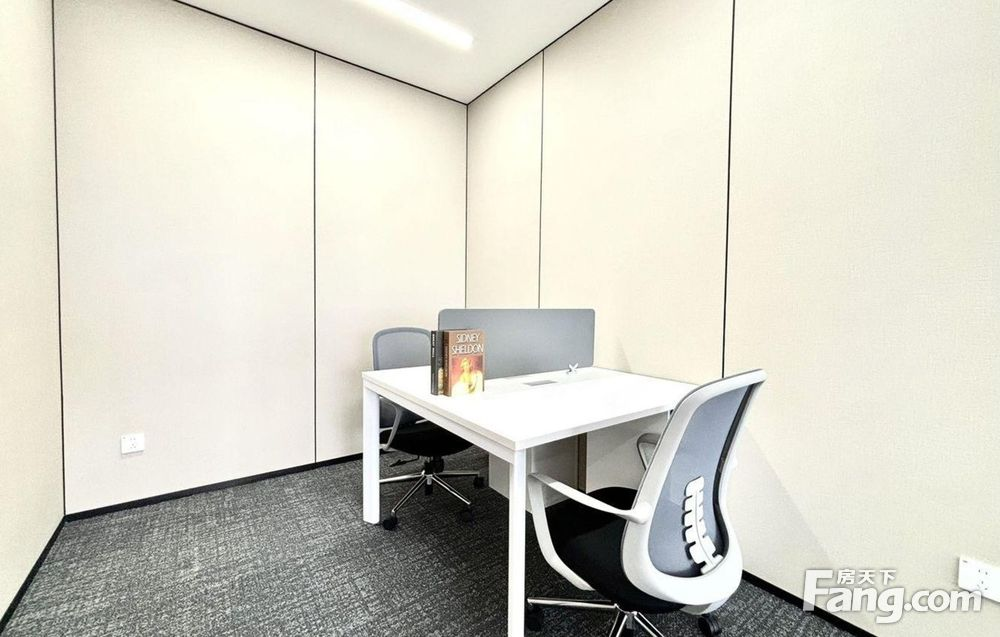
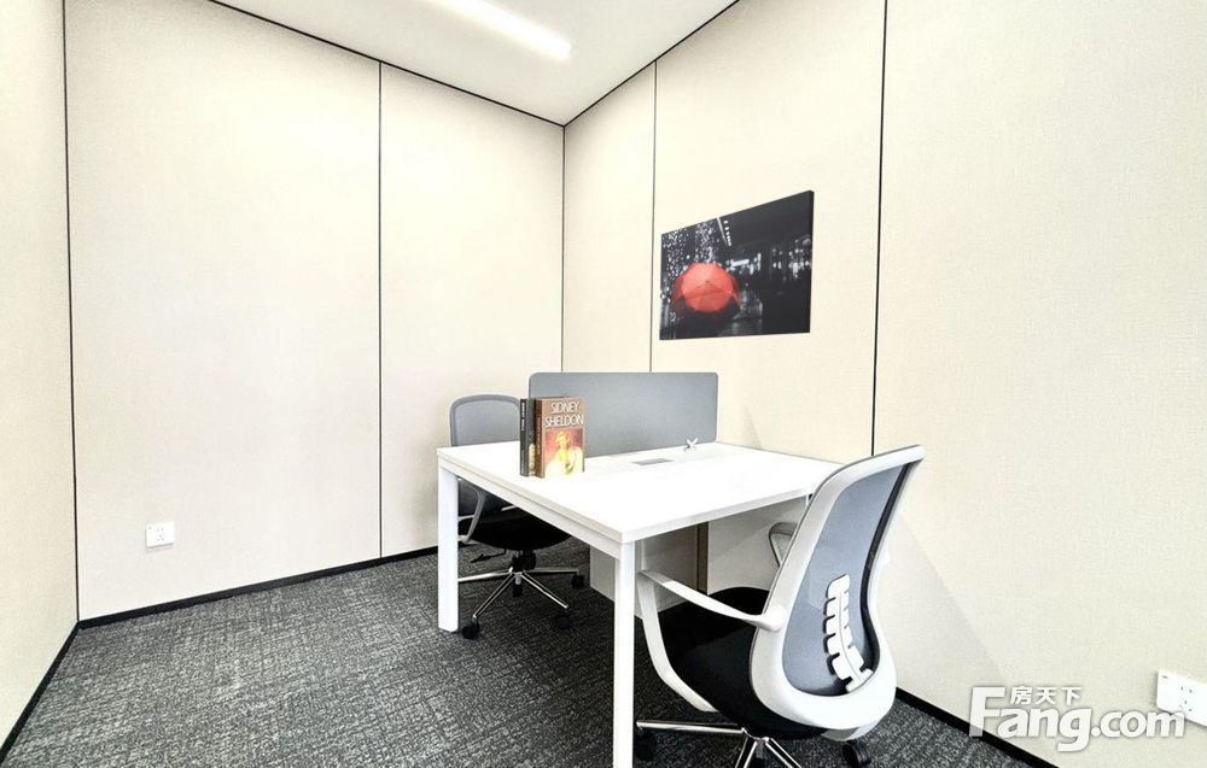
+ wall art [658,189,816,341]
